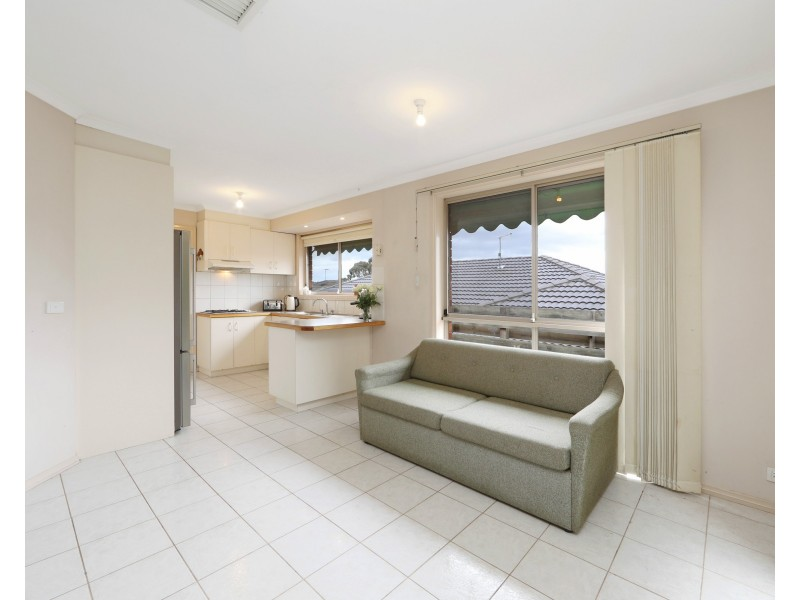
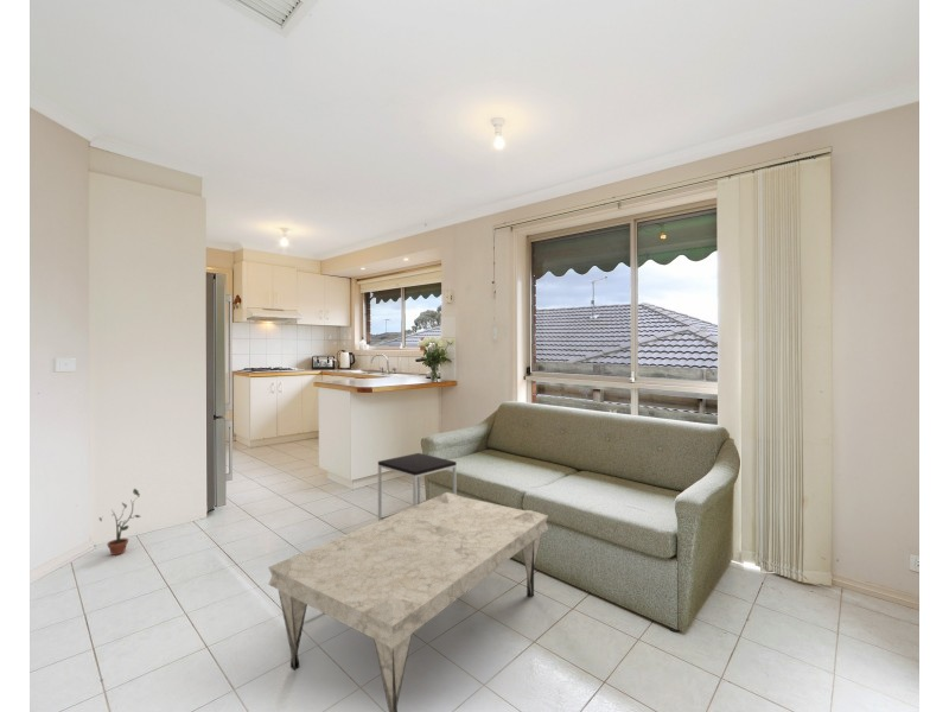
+ potted plant [98,488,141,557]
+ coffee table [267,491,549,712]
+ side table [377,452,458,521]
